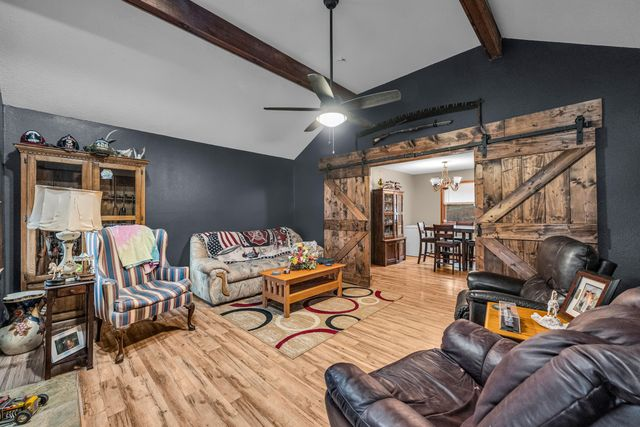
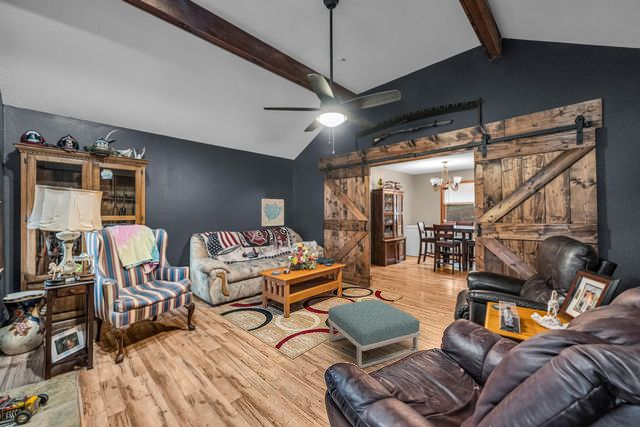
+ wall art [261,198,285,227]
+ footstool [327,299,422,369]
